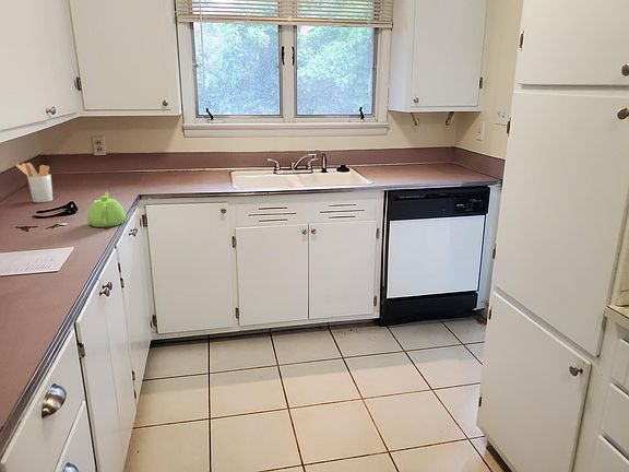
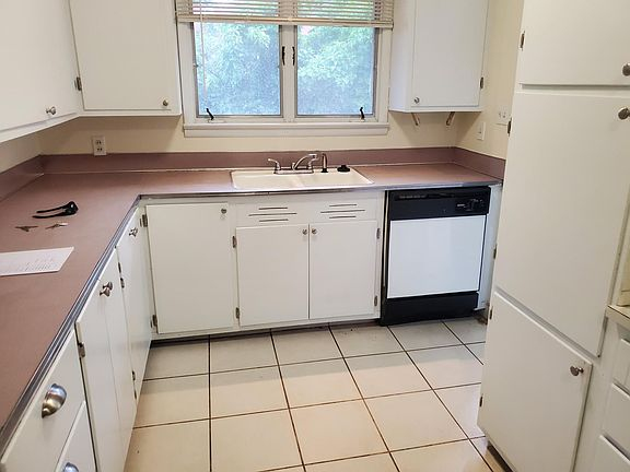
- teapot [86,191,127,228]
- utensil holder [15,162,54,203]
